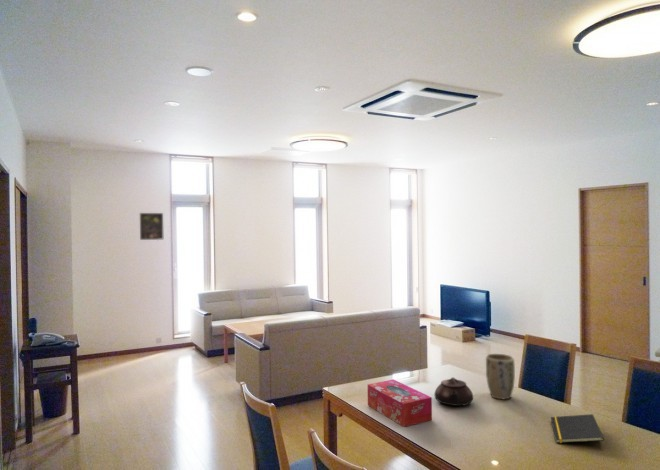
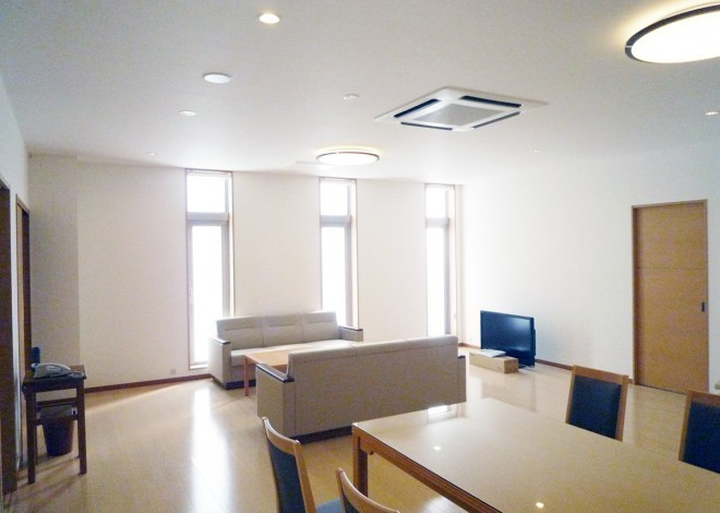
- plant pot [485,353,516,400]
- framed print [139,212,164,241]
- notepad [550,413,605,444]
- teapot [433,376,474,407]
- tissue box [366,378,433,428]
